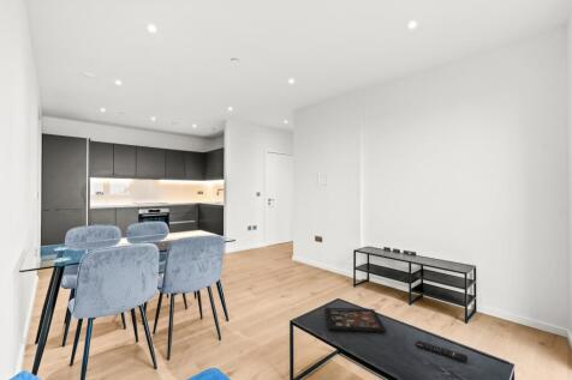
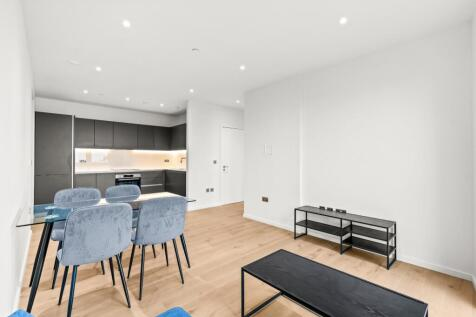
- decorative tray [324,307,387,333]
- remote control [415,339,469,363]
